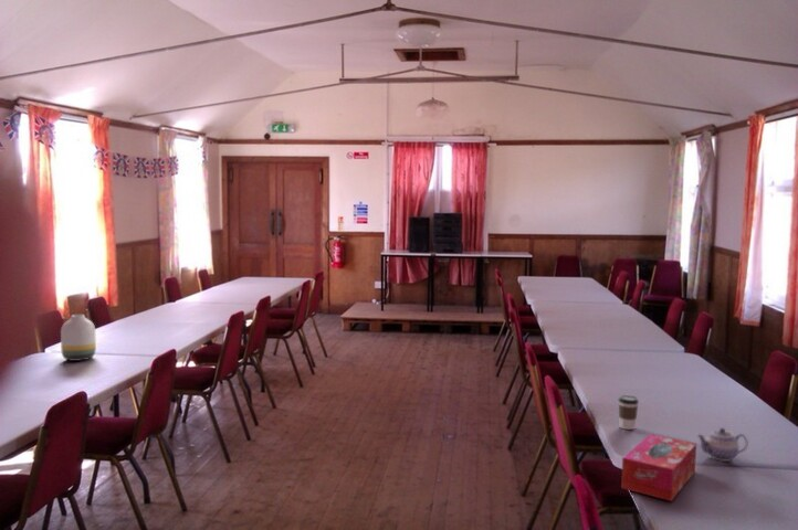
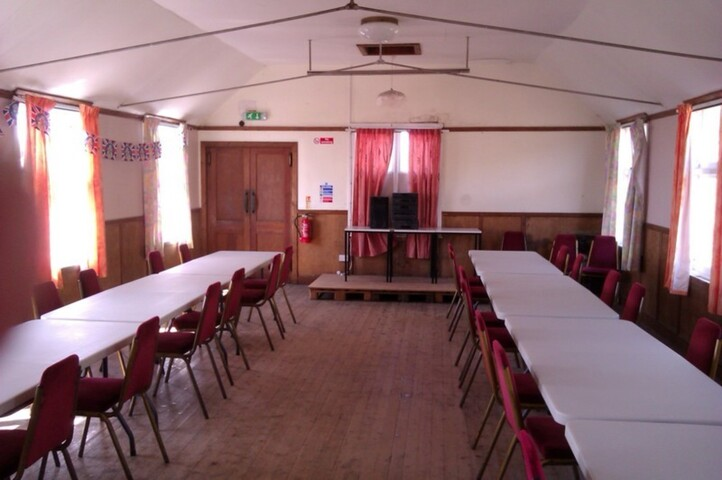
- vase [60,314,97,362]
- tissue box [620,433,697,502]
- teapot [695,427,749,463]
- coffee cup [618,394,640,431]
